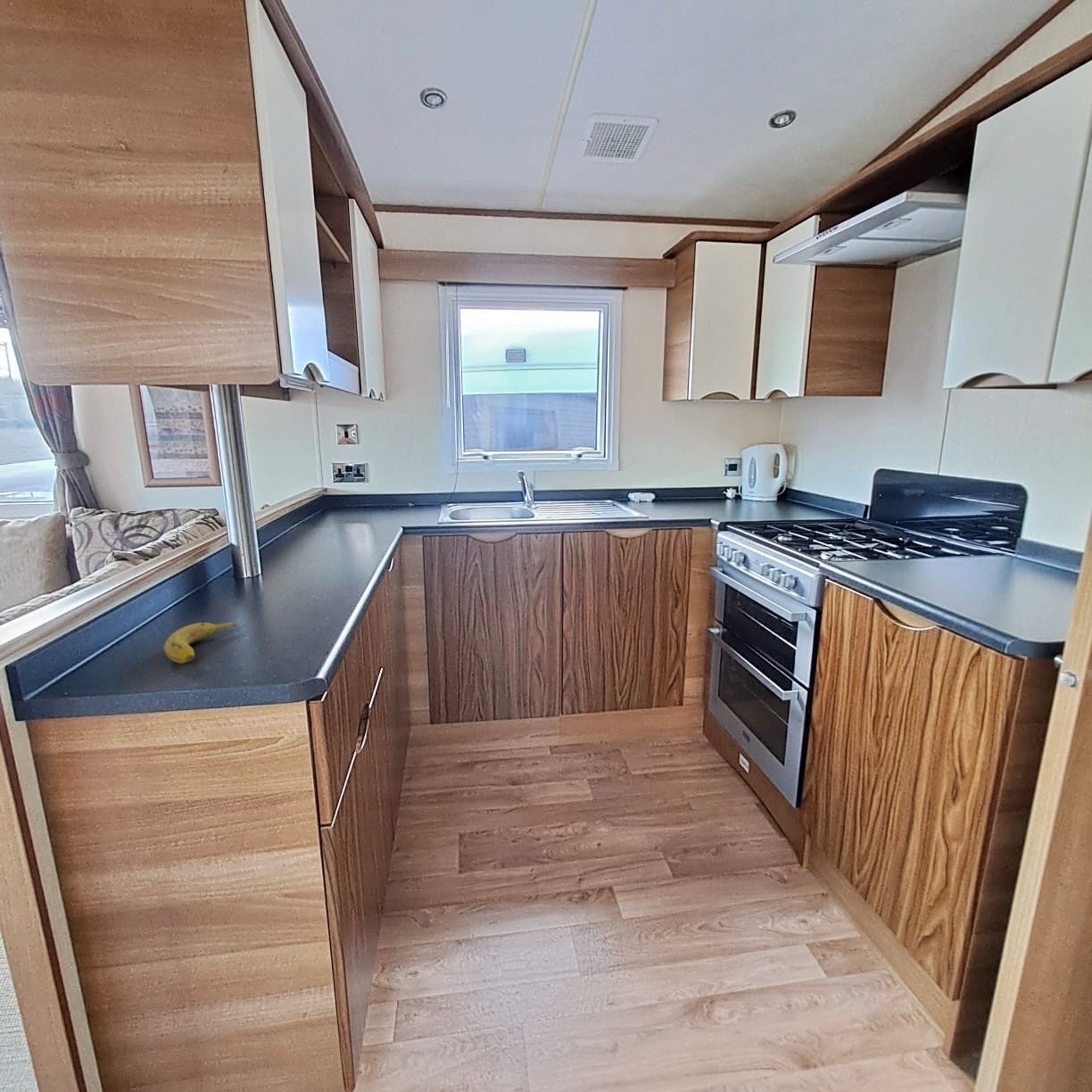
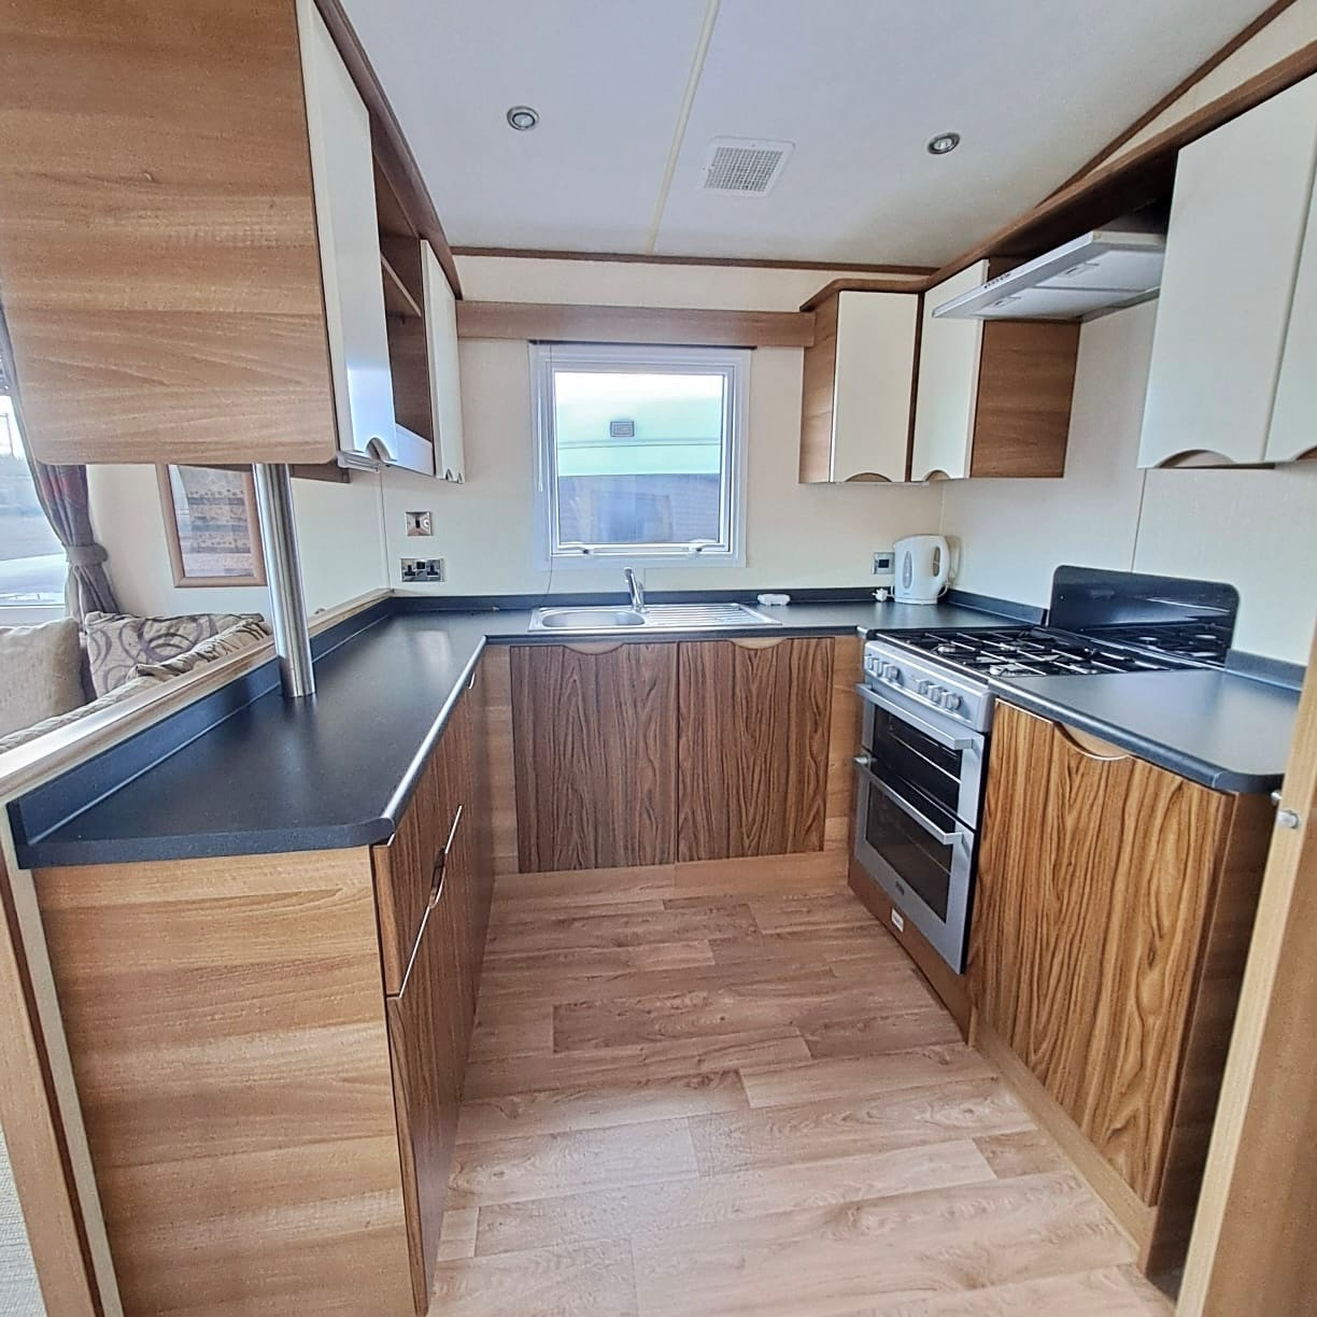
- fruit [163,622,239,665]
